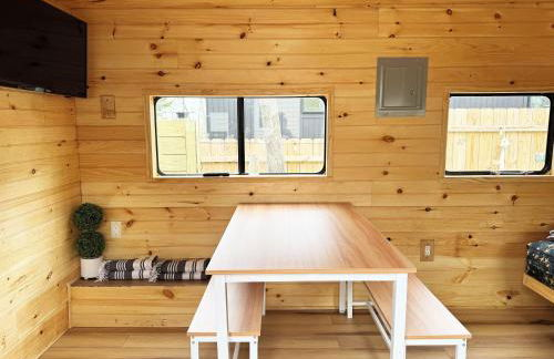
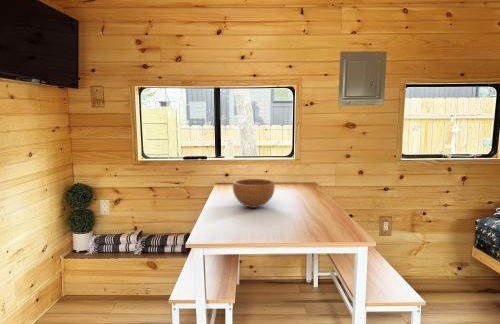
+ bowl [232,178,276,209]
